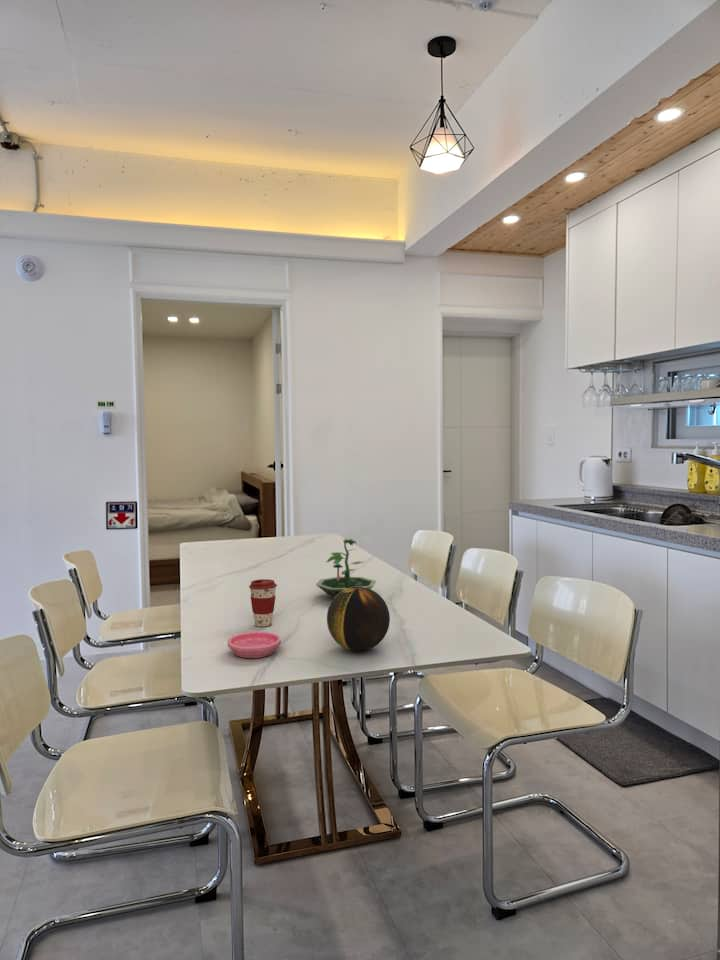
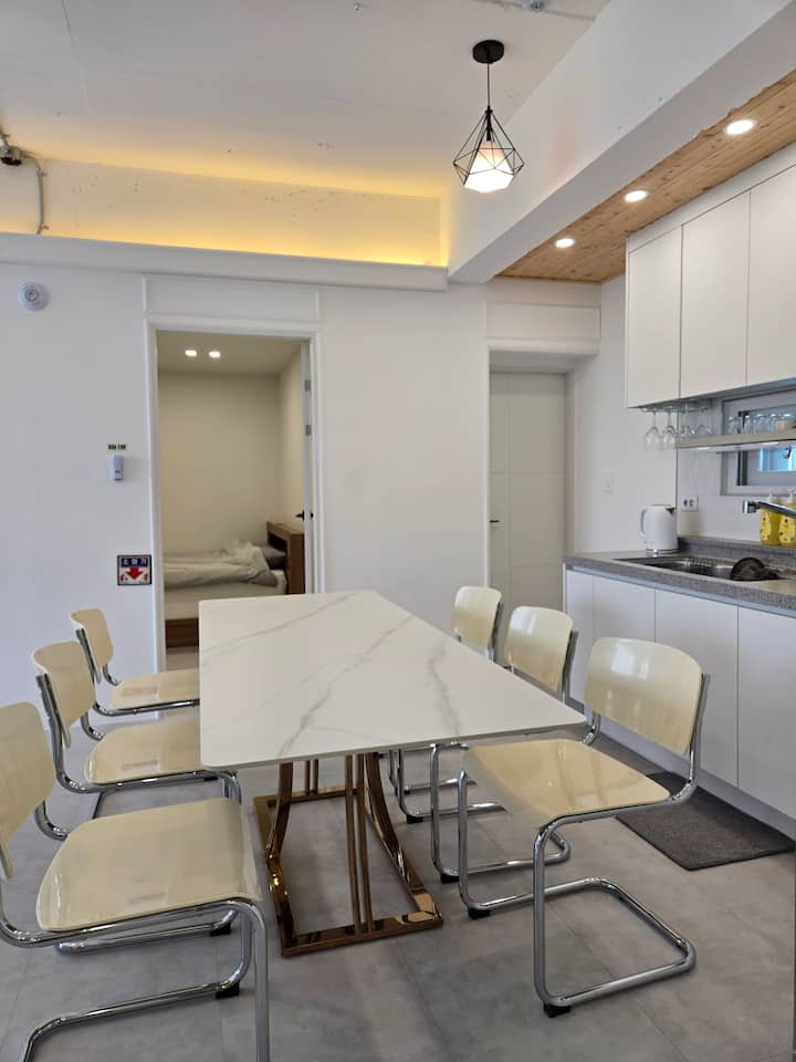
- coffee cup [248,578,278,628]
- terrarium [315,538,377,600]
- decorative orb [326,587,391,652]
- saucer [227,631,282,659]
